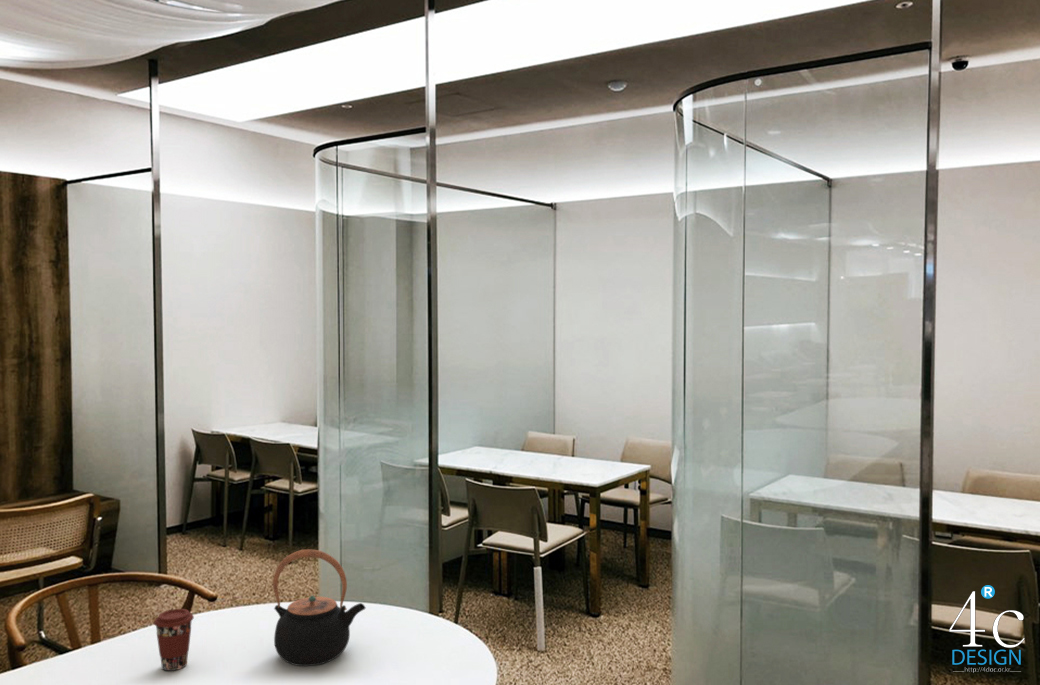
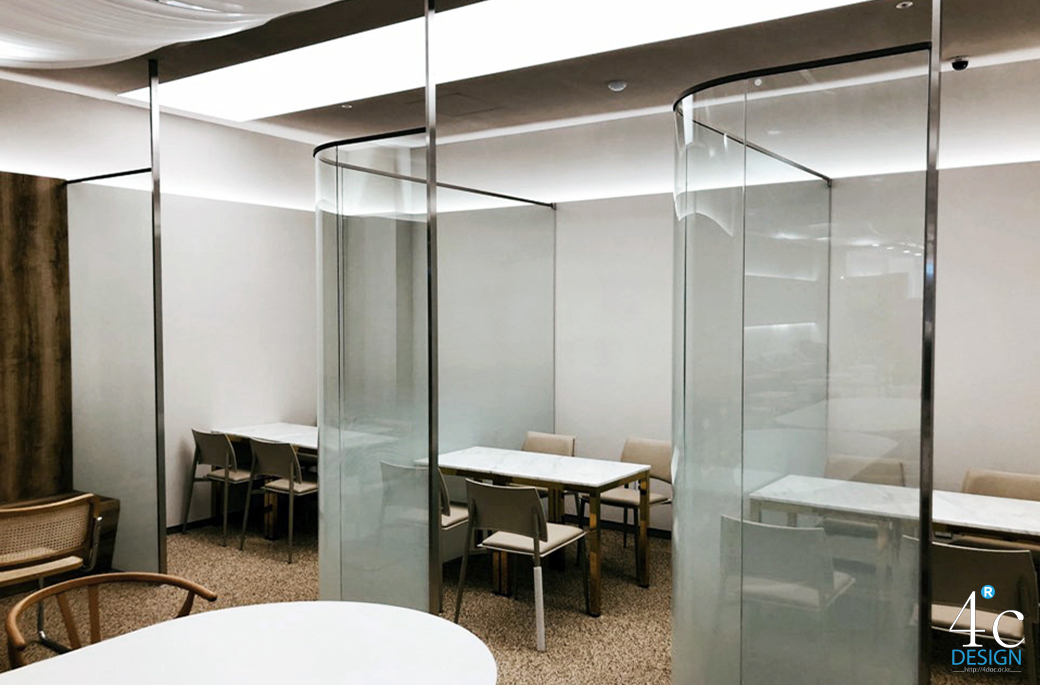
- teapot [272,548,366,667]
- coffee cup [153,608,195,672]
